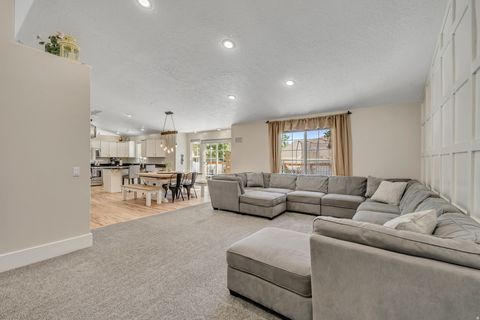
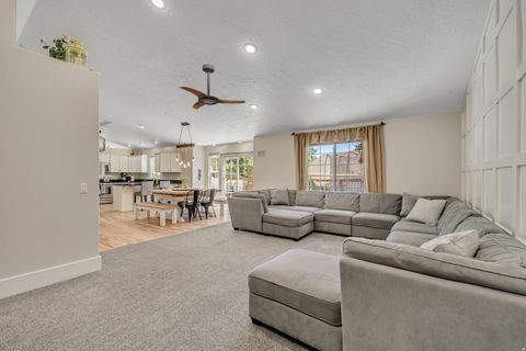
+ ceiling fan [178,63,247,111]
